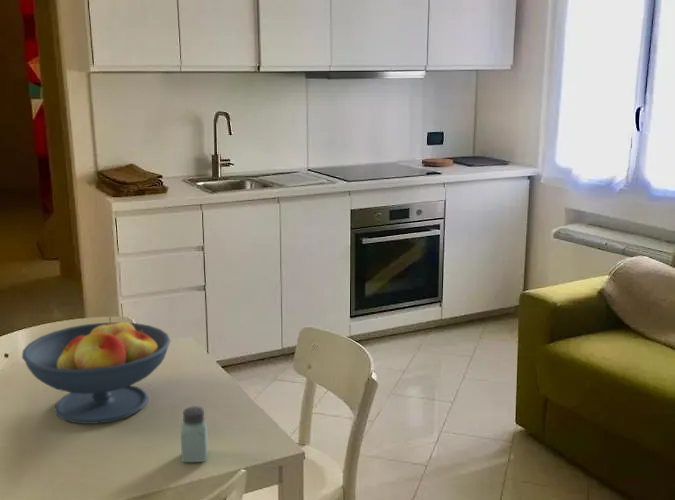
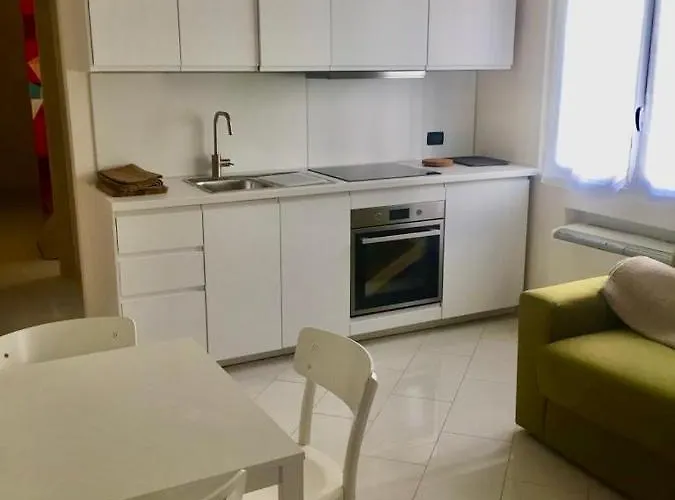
- fruit bowl [21,316,171,425]
- saltshaker [180,405,209,463]
